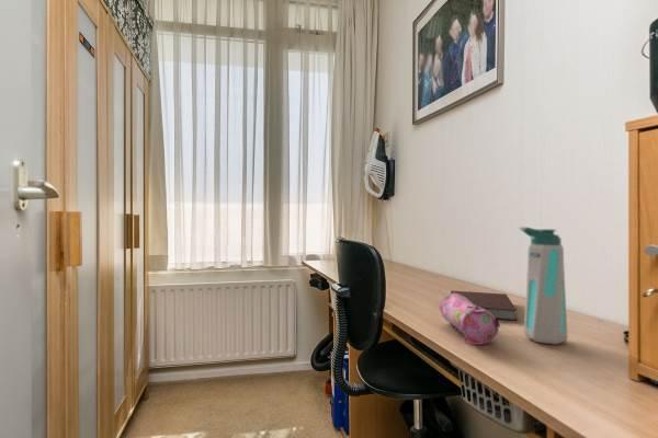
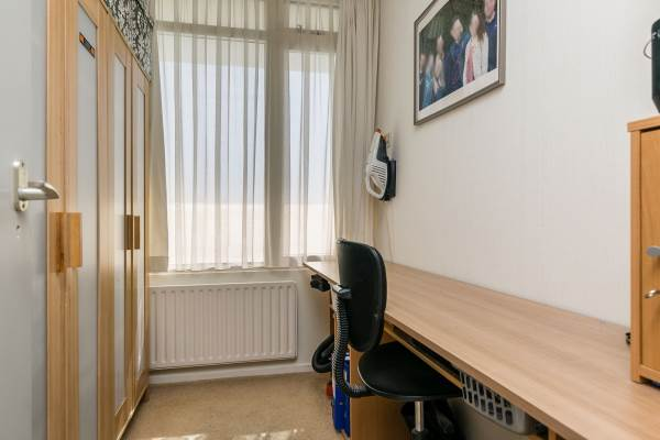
- water bottle [519,226,569,346]
- pencil case [439,293,501,346]
- notebook [450,290,518,322]
